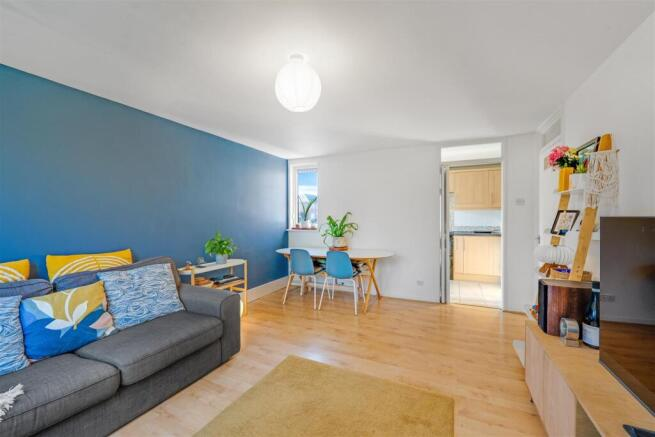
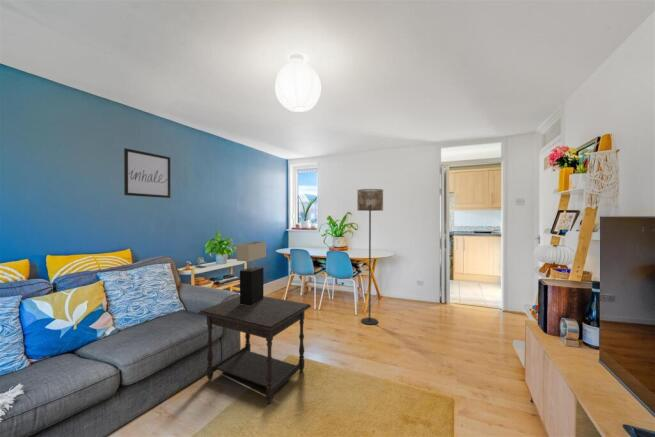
+ side table [197,295,312,405]
+ table lamp [236,240,267,305]
+ wall art [123,147,171,199]
+ floor lamp [356,188,384,326]
